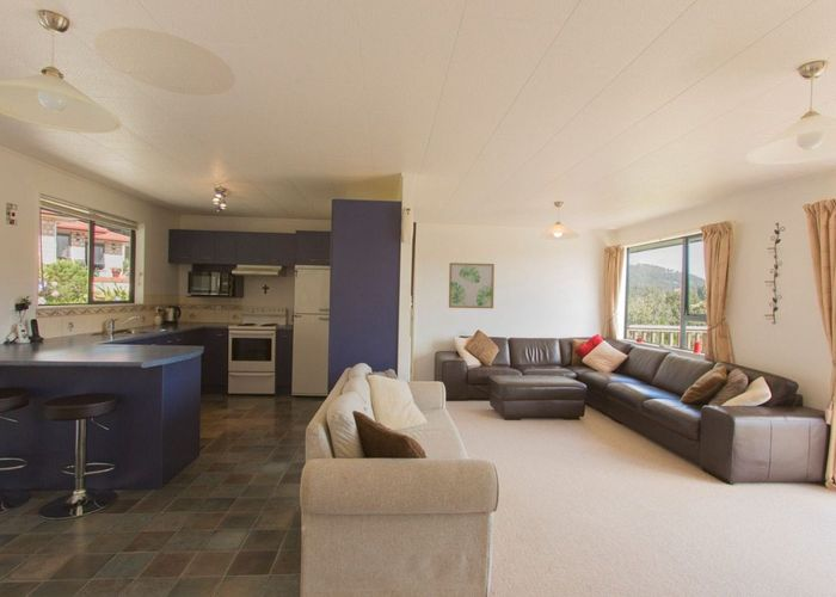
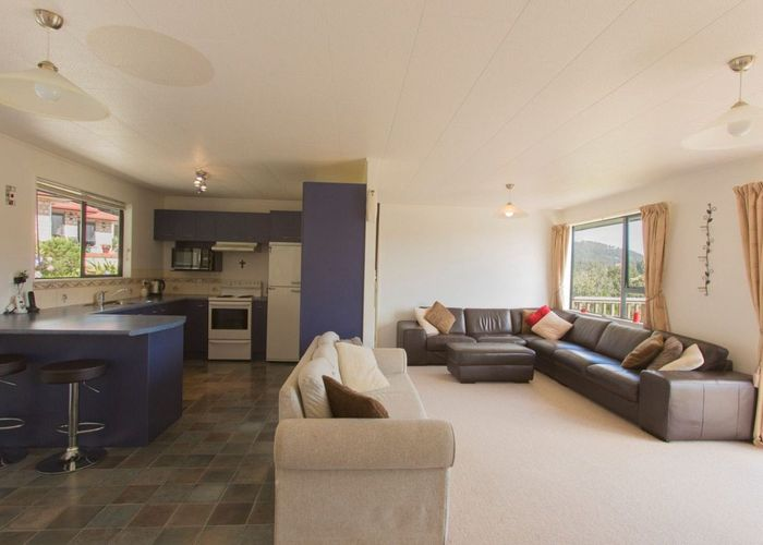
- wall art [448,261,496,309]
